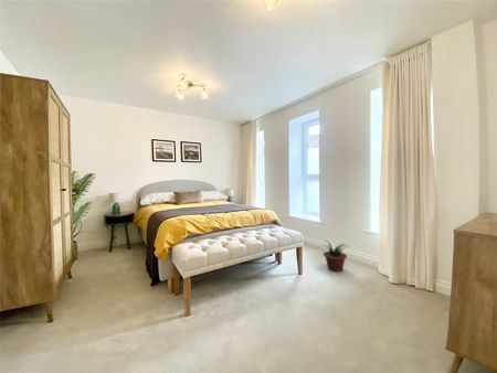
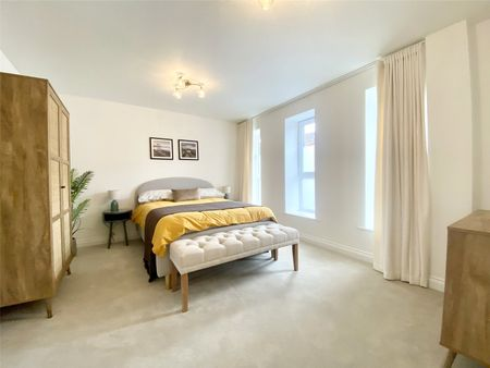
- potted plant [322,239,348,273]
